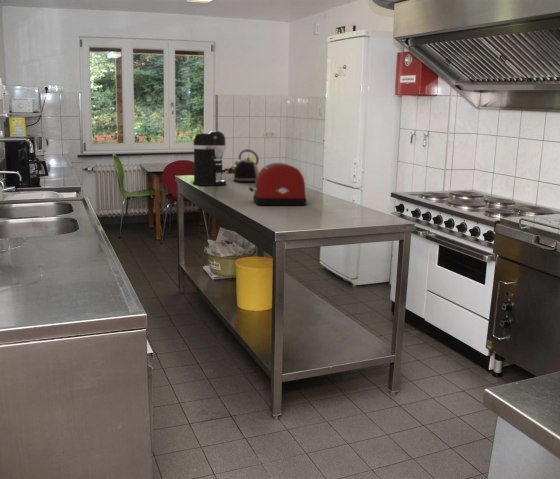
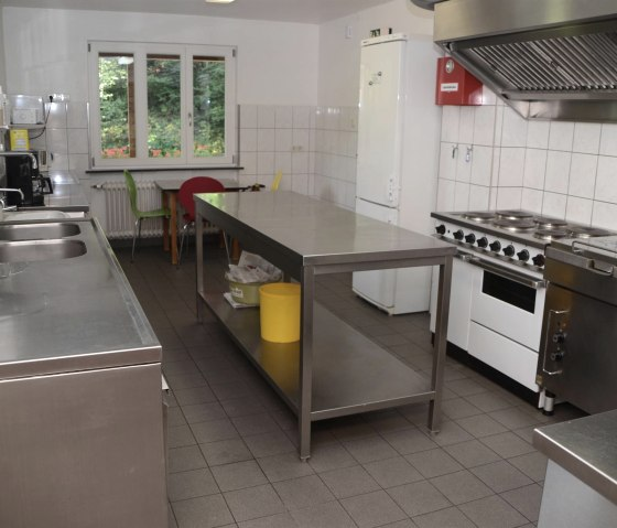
- toaster [248,162,307,206]
- kettle [232,148,260,183]
- coffee maker [192,130,227,187]
